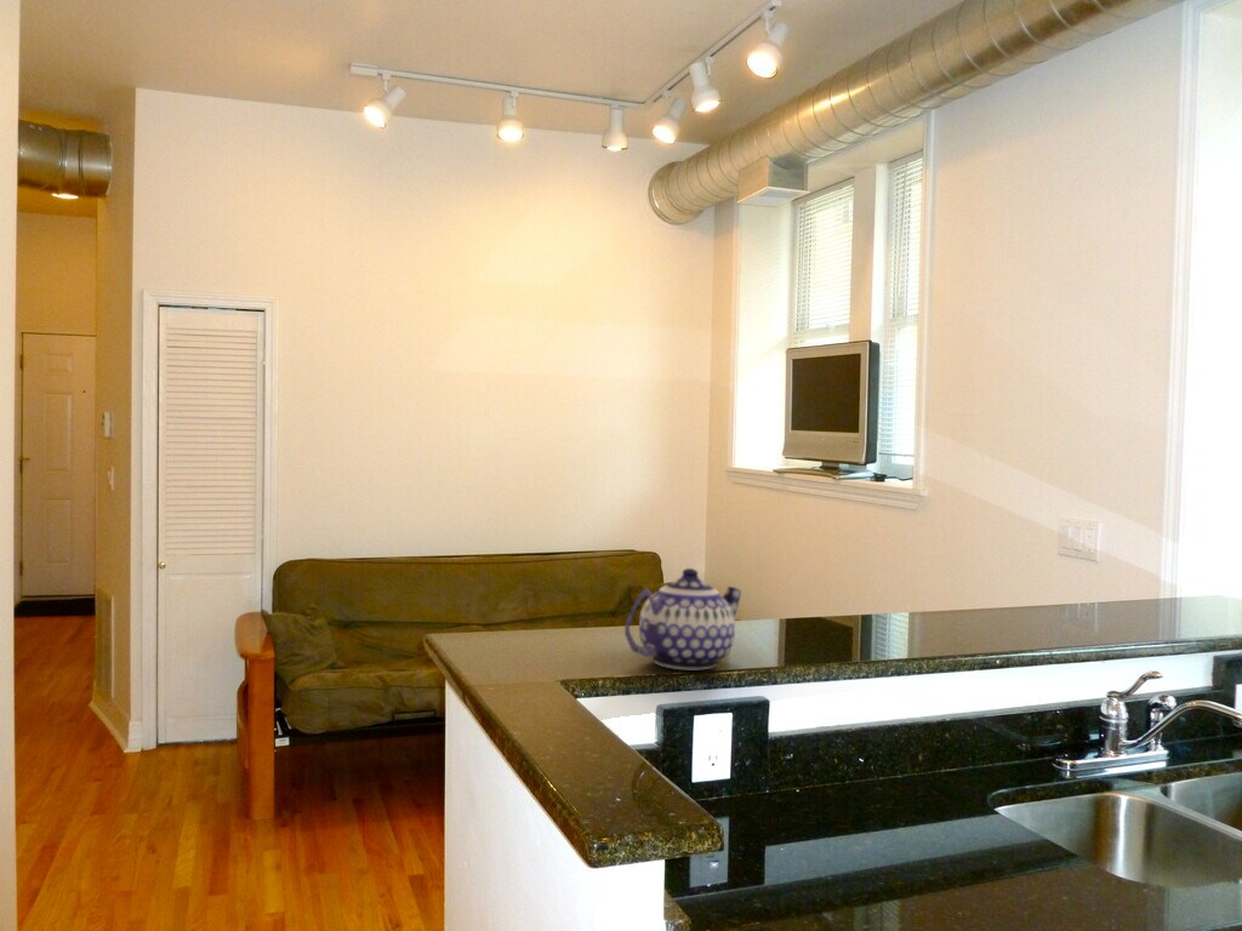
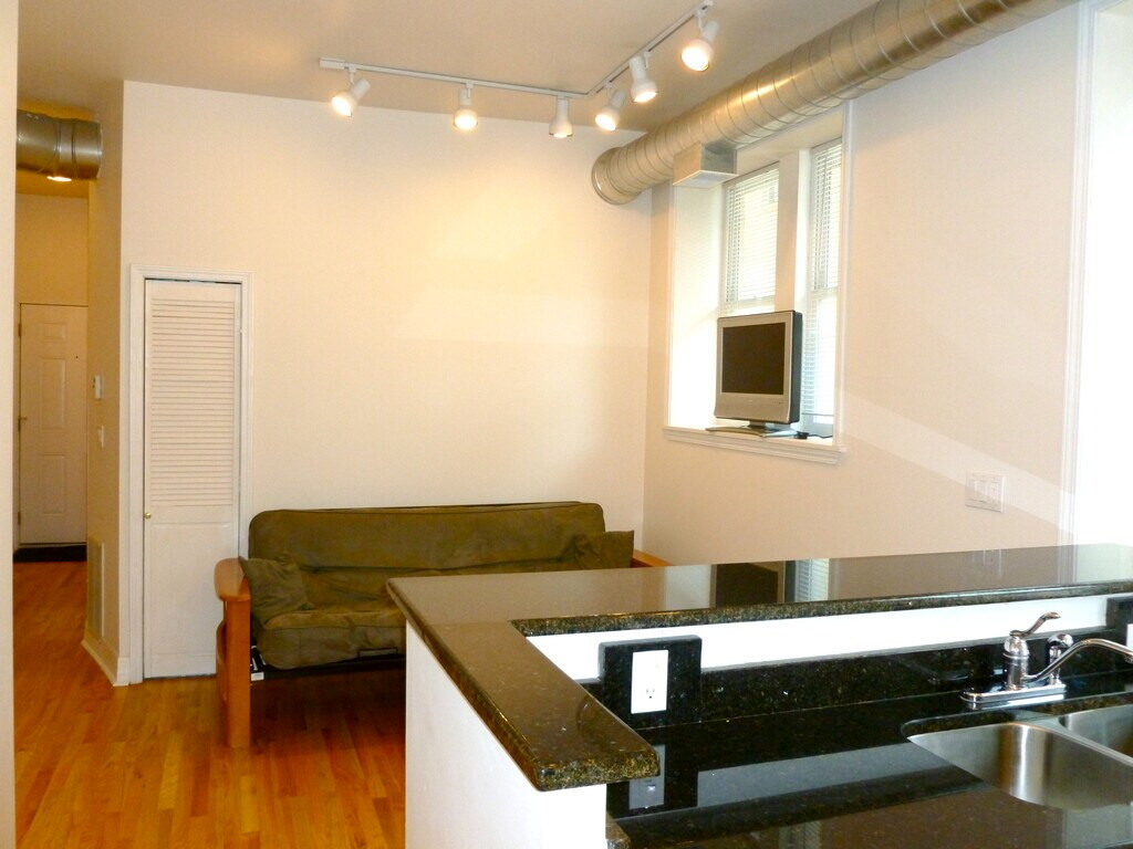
- teapot [623,567,742,670]
